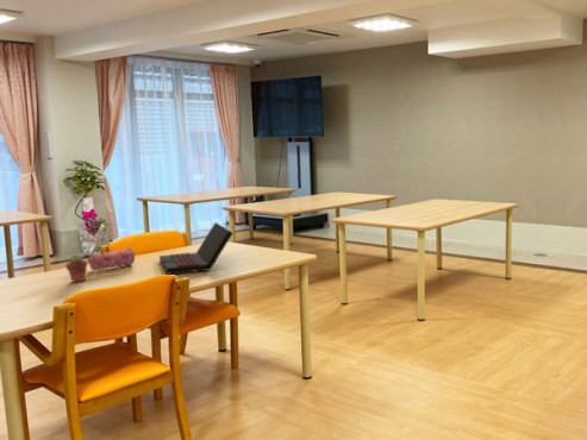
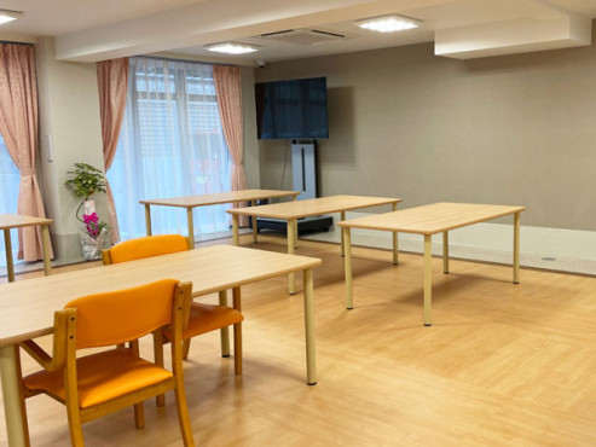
- potted succulent [64,253,88,283]
- laptop [158,221,235,276]
- pencil case [87,246,136,272]
